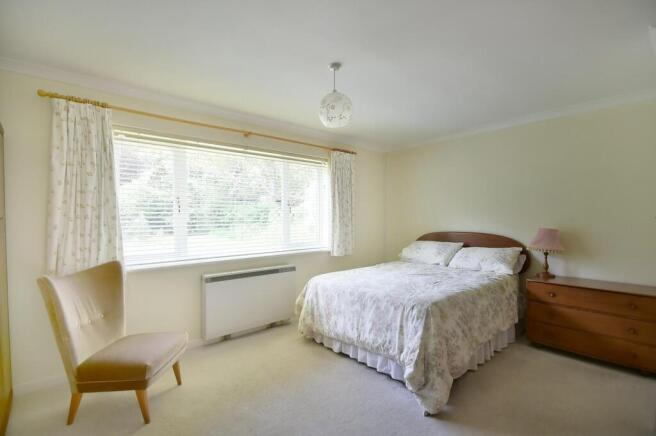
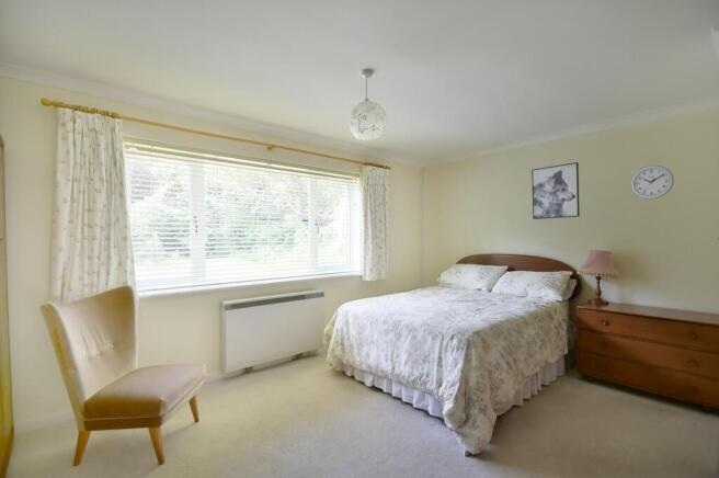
+ wall art [530,161,581,220]
+ wall clock [629,164,675,201]
